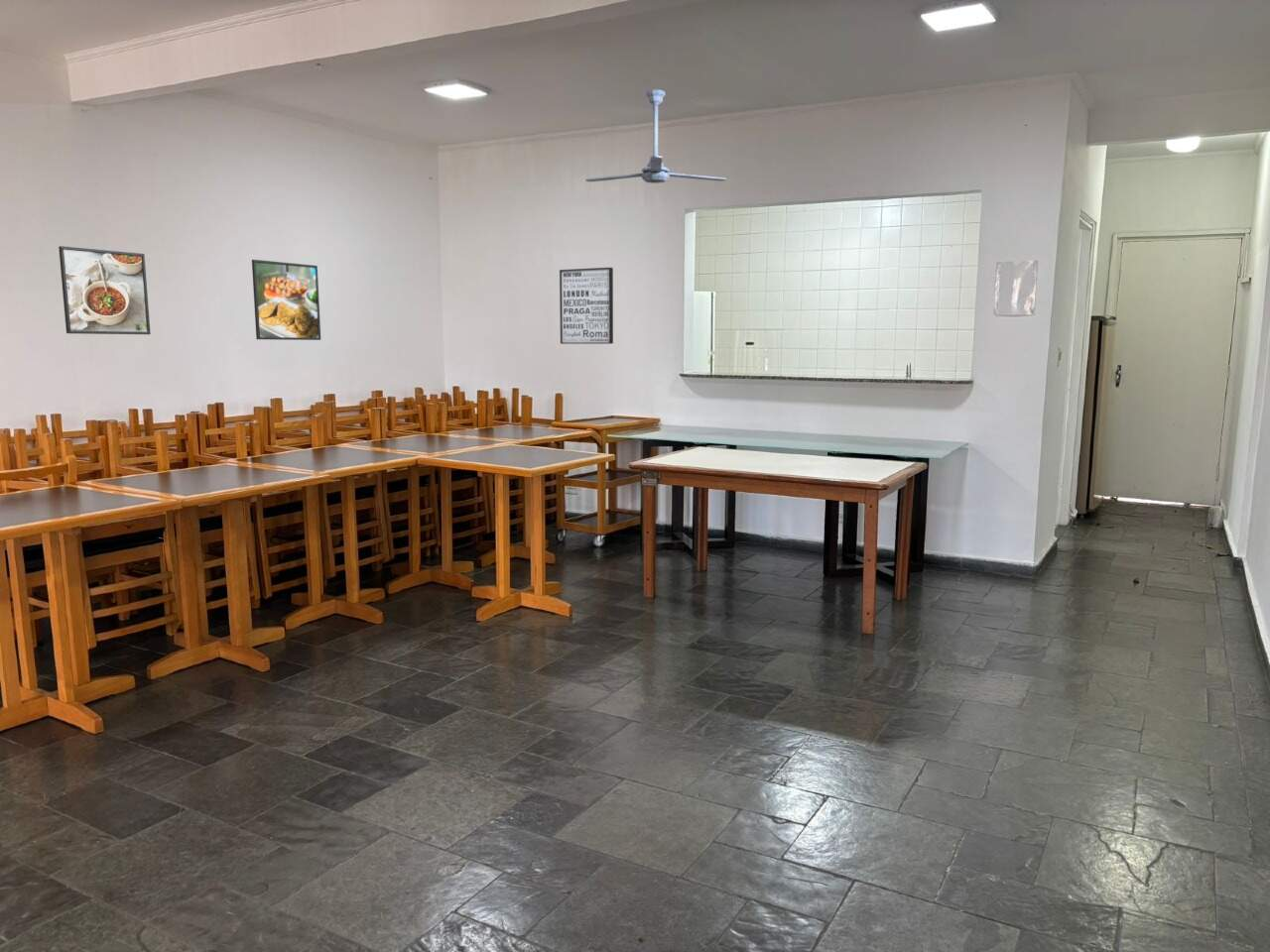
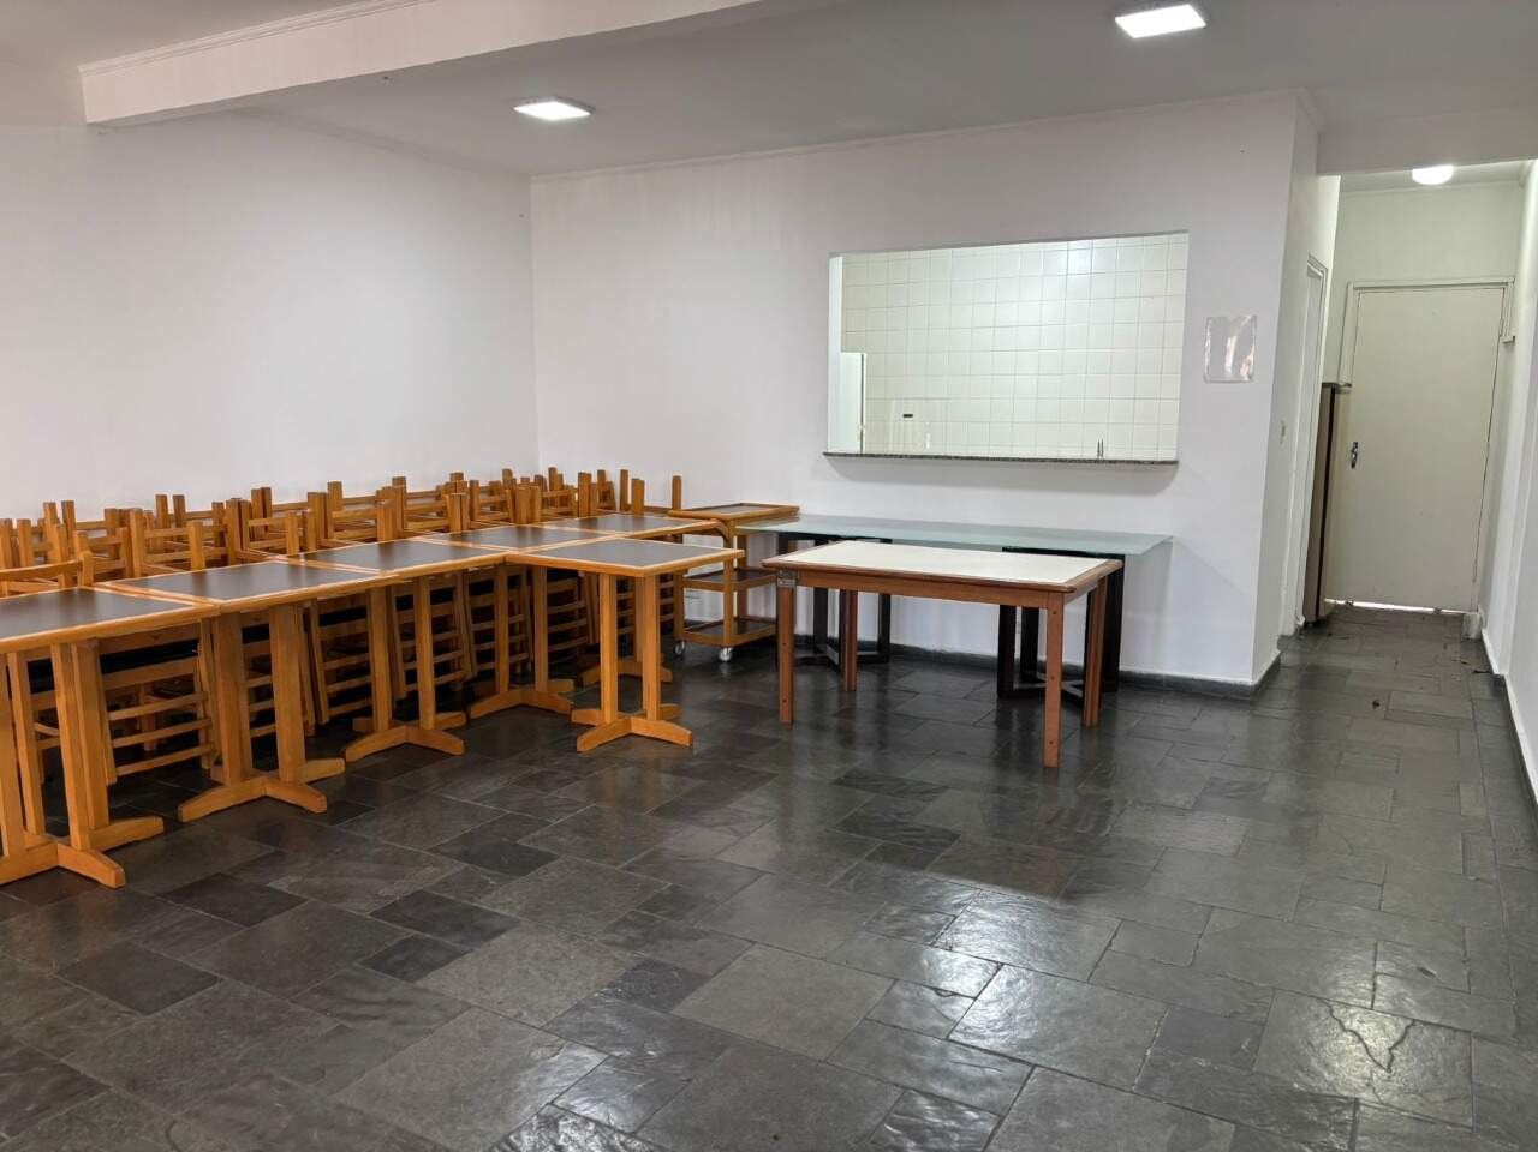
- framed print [251,259,321,341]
- ceiling fan [584,88,727,184]
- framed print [58,245,152,335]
- wall art [559,267,614,345]
